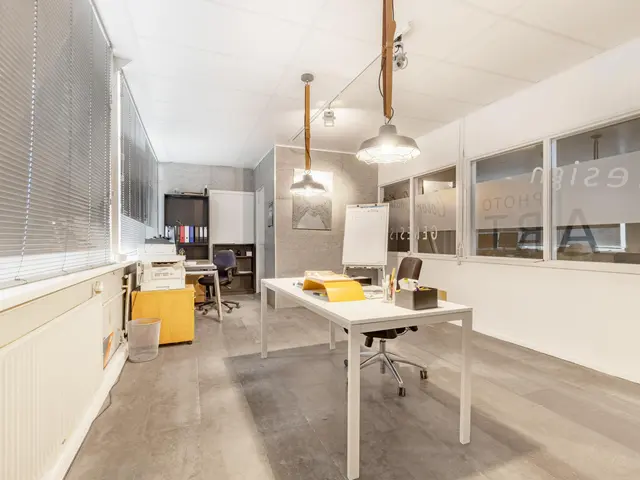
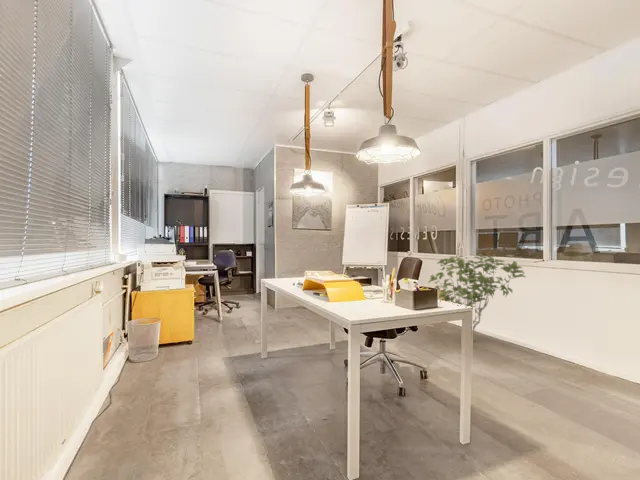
+ shrub [428,253,526,343]
